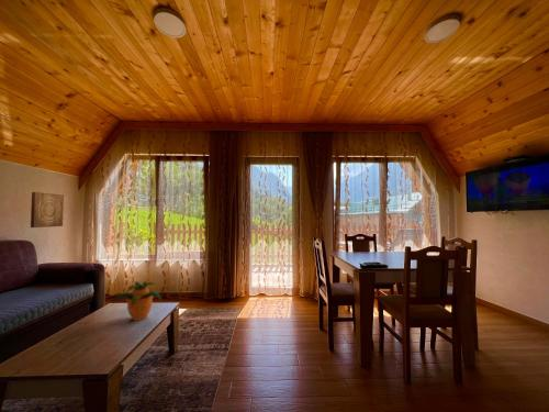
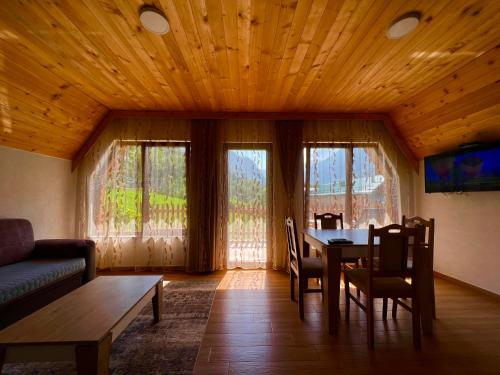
- potted plant [110,279,163,322]
- wall art [30,191,65,229]
